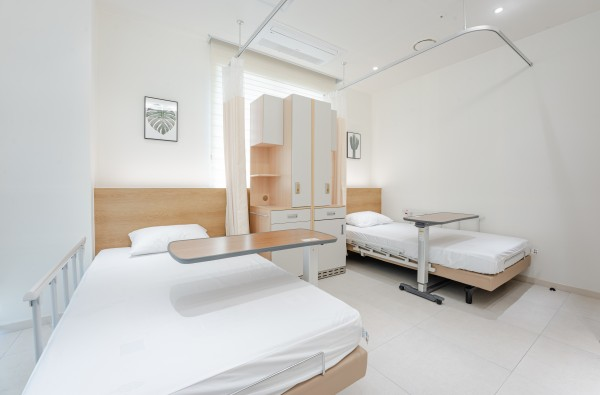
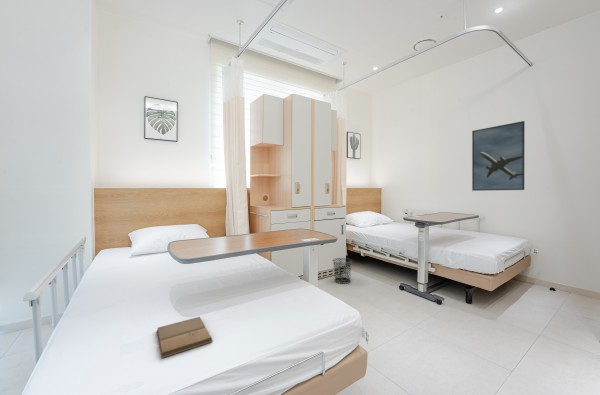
+ waste bin [332,257,353,285]
+ book [156,316,213,359]
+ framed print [471,120,526,192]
